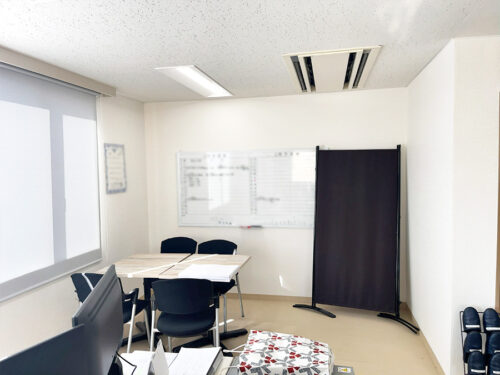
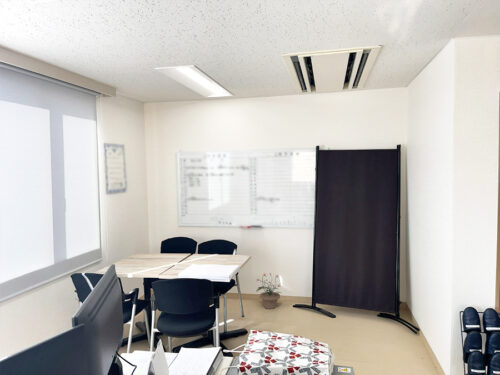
+ potted plant [255,272,283,310]
